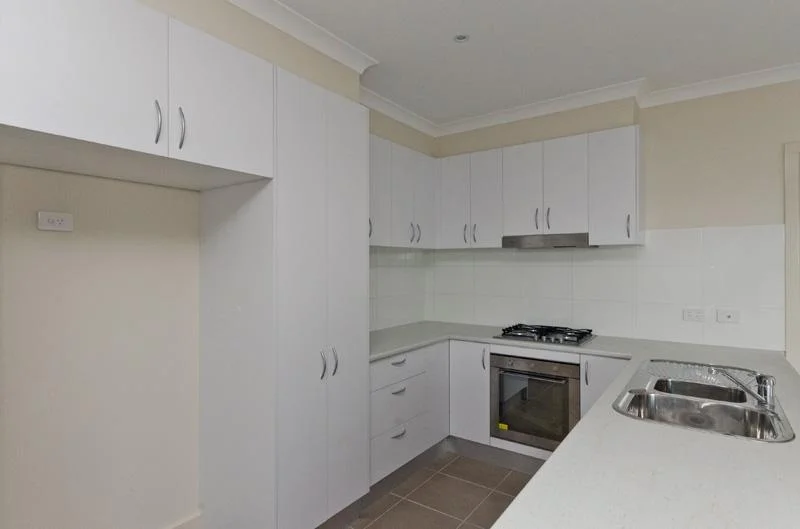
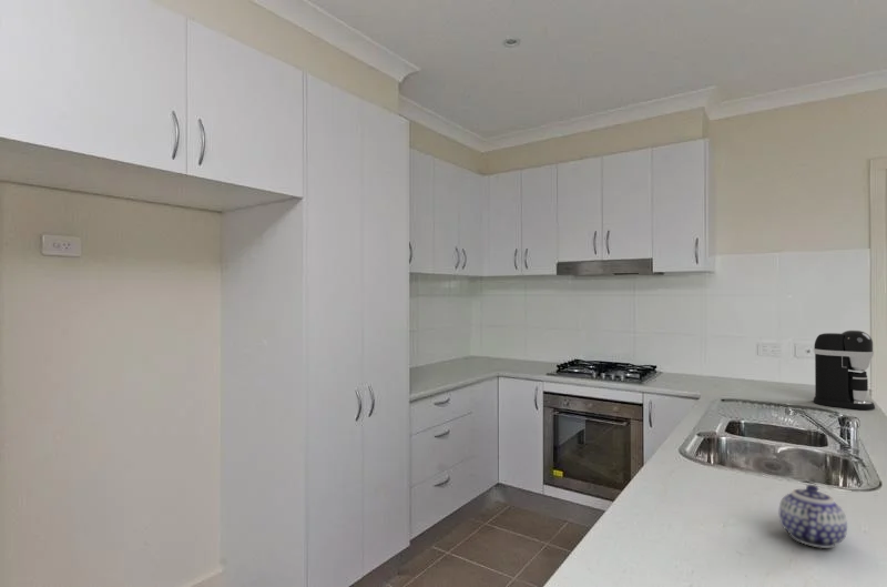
+ teapot [778,484,848,549]
+ coffee maker [812,330,876,411]
